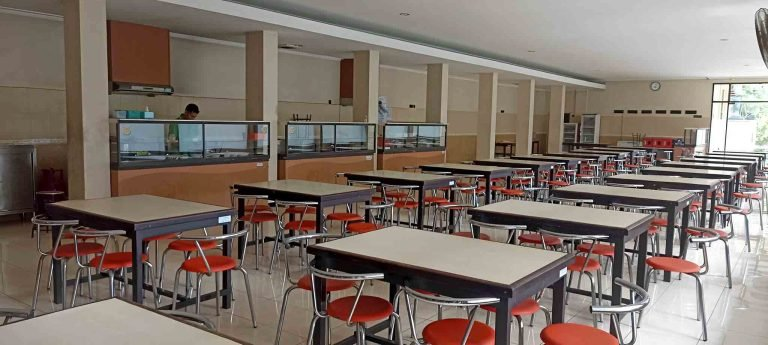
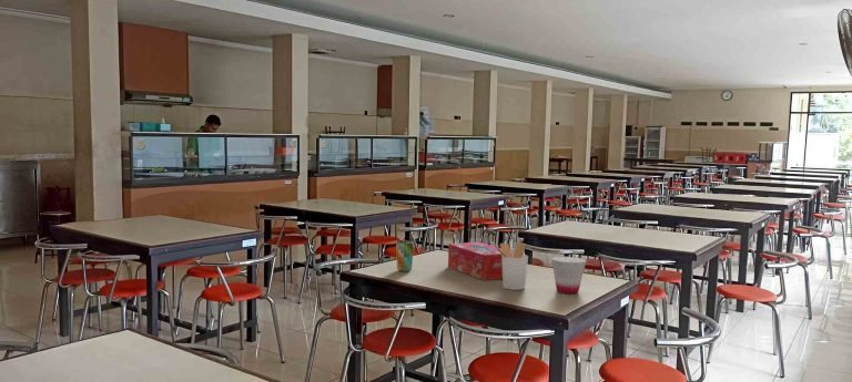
+ tissue box [447,241,515,281]
+ cup [550,256,587,295]
+ cup [395,239,415,272]
+ utensil holder [490,240,529,291]
